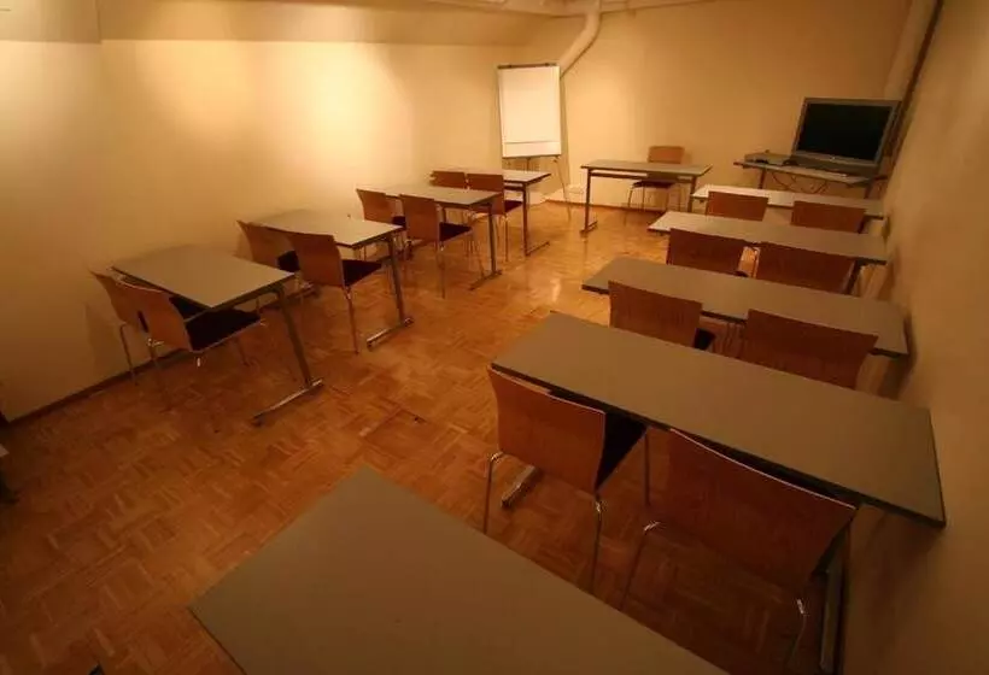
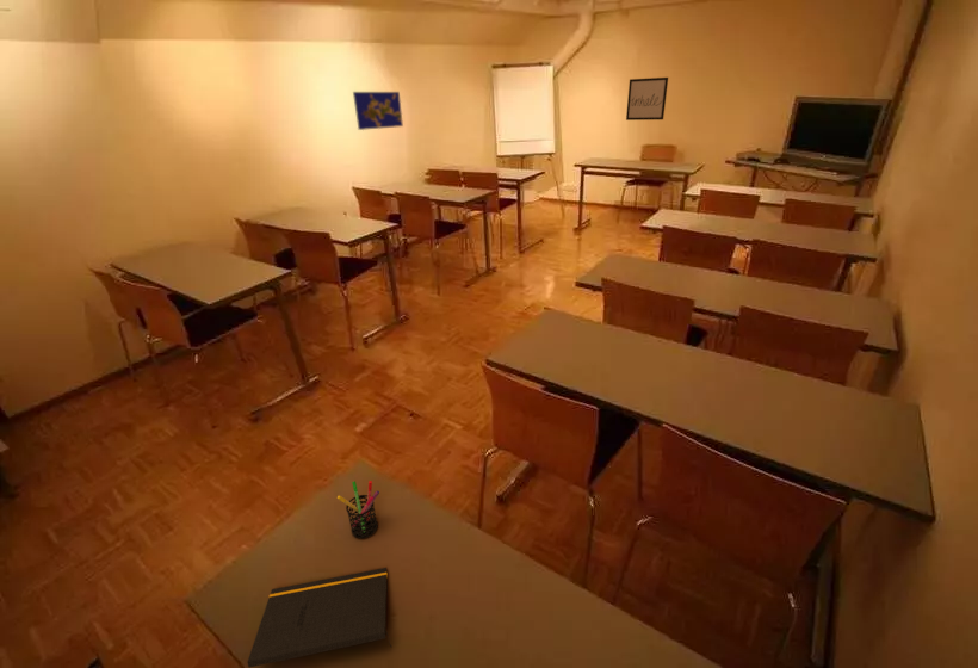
+ world map [352,91,404,131]
+ wall art [625,76,669,122]
+ notepad [247,567,392,668]
+ pen holder [336,480,380,539]
